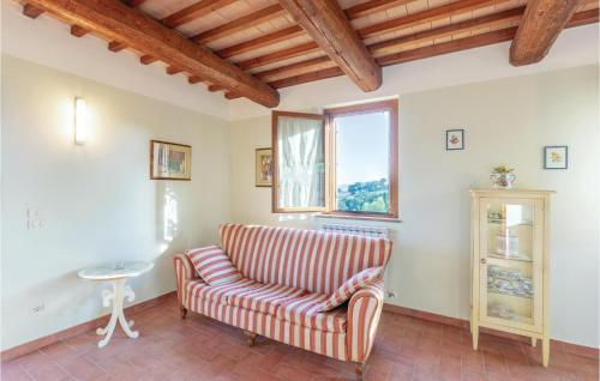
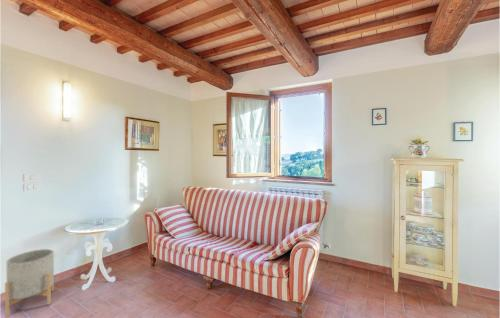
+ planter [4,248,55,318]
